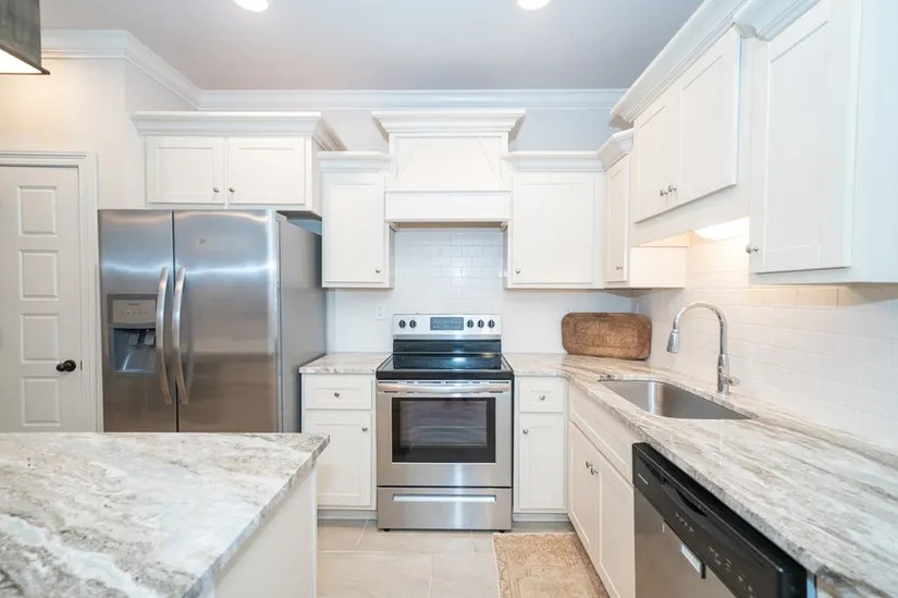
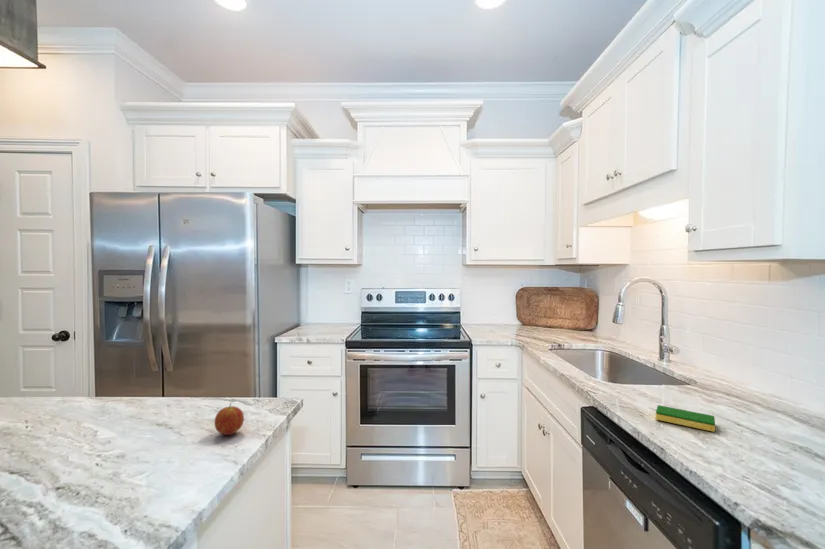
+ fruit [213,402,245,436]
+ dish sponge [655,404,716,433]
